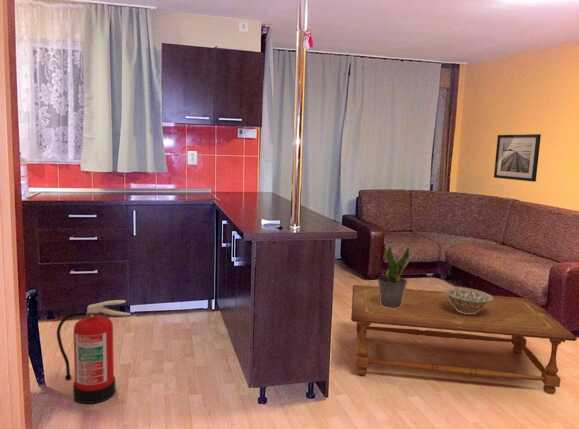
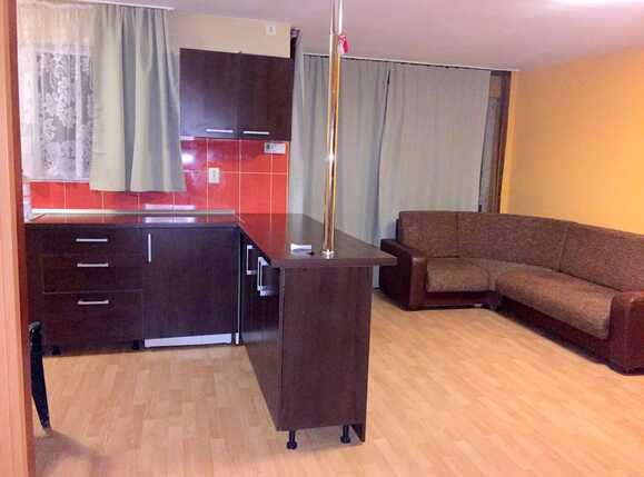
- coffee table [350,284,578,395]
- wall art [493,133,542,183]
- decorative bowl [443,286,493,314]
- fire extinguisher [56,299,132,405]
- potted plant [377,243,410,309]
